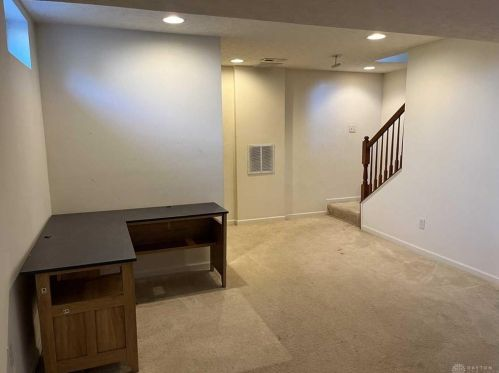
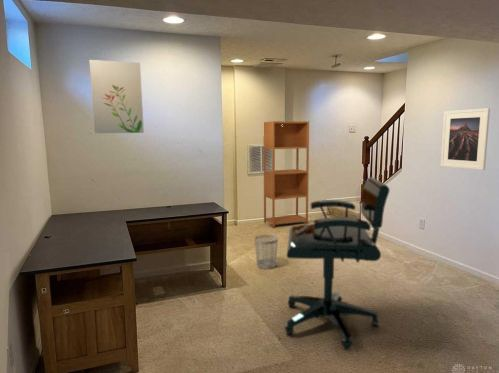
+ bookcase [263,120,310,229]
+ wastebasket [254,234,279,270]
+ wall art [88,59,145,134]
+ office chair [284,176,391,351]
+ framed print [440,107,491,171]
